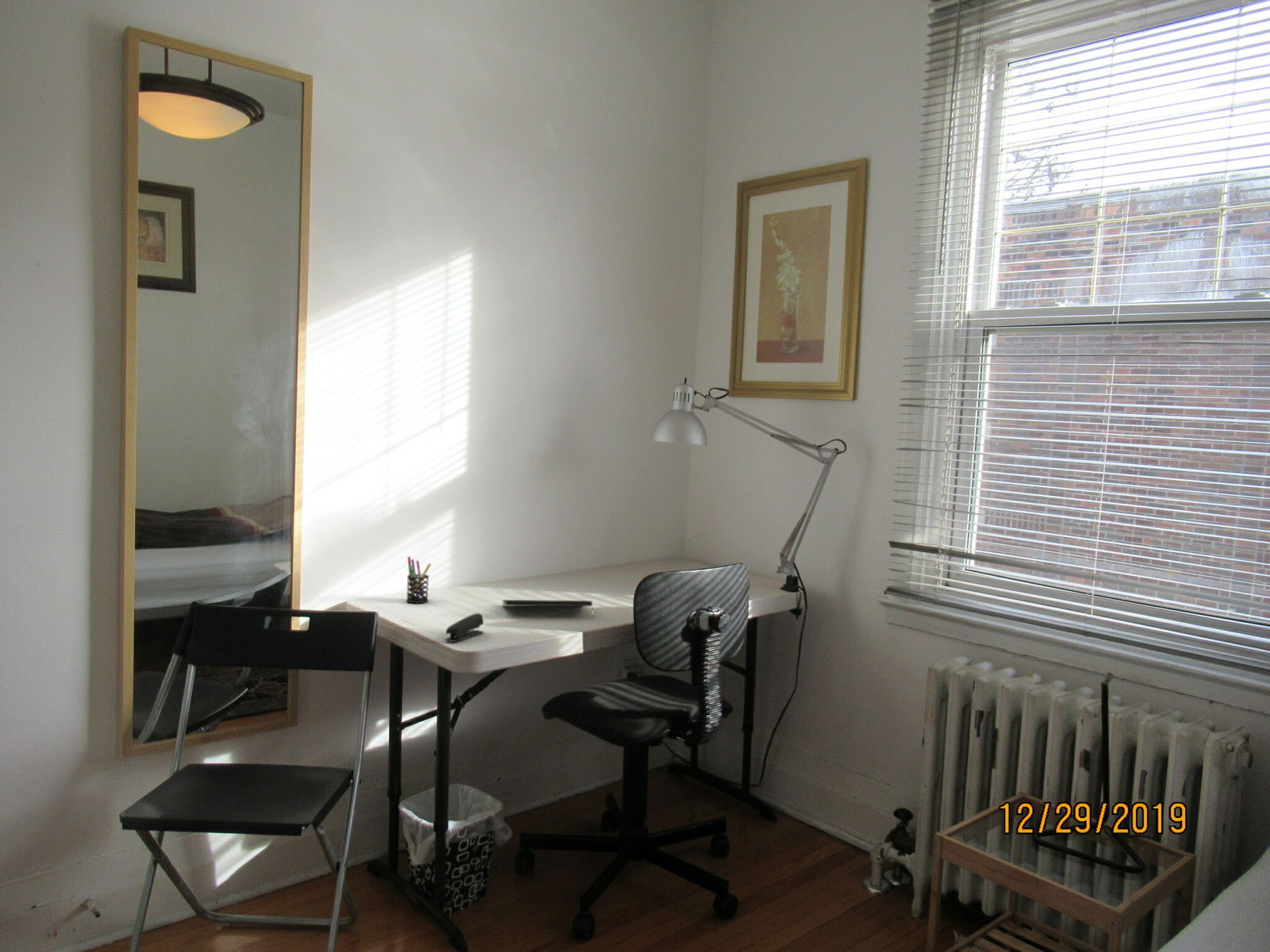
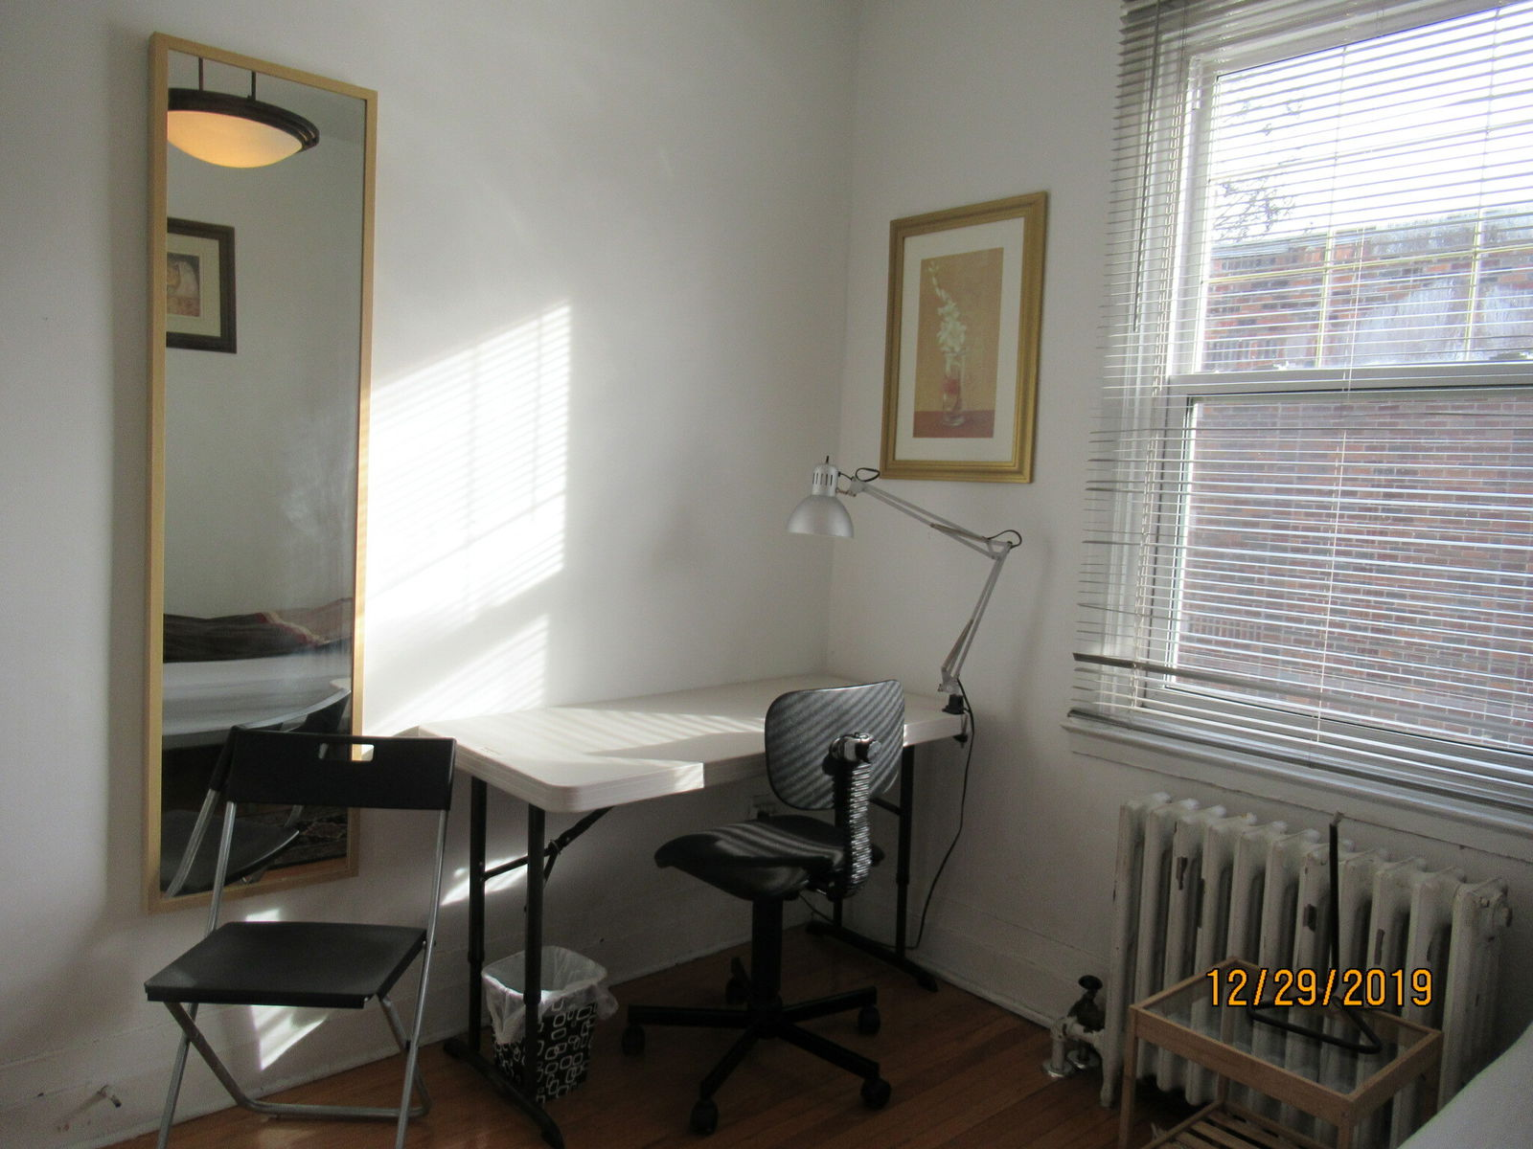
- pen holder [406,555,432,604]
- notepad [502,599,595,618]
- stapler [444,612,485,643]
